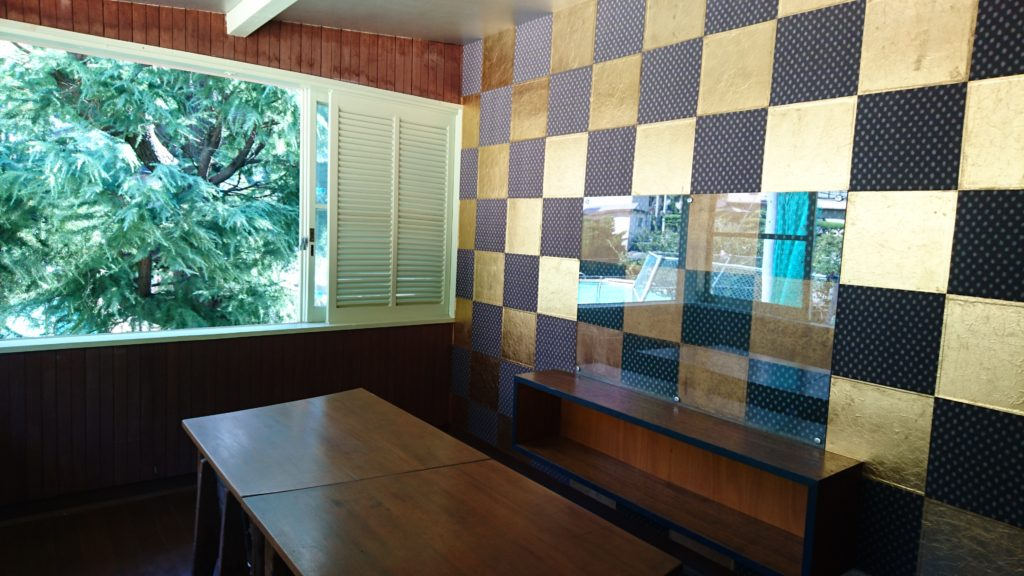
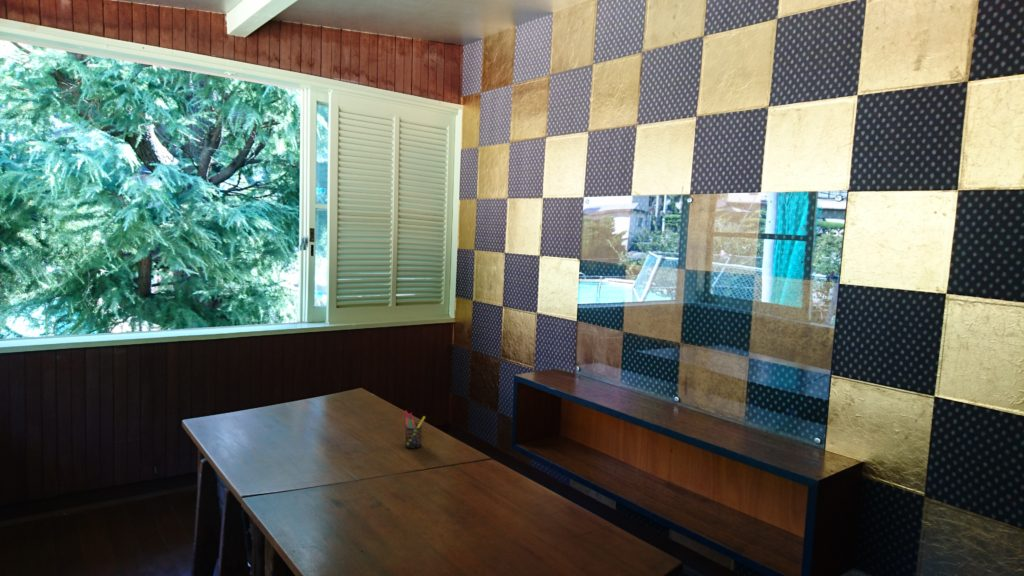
+ pen holder [403,410,426,449]
